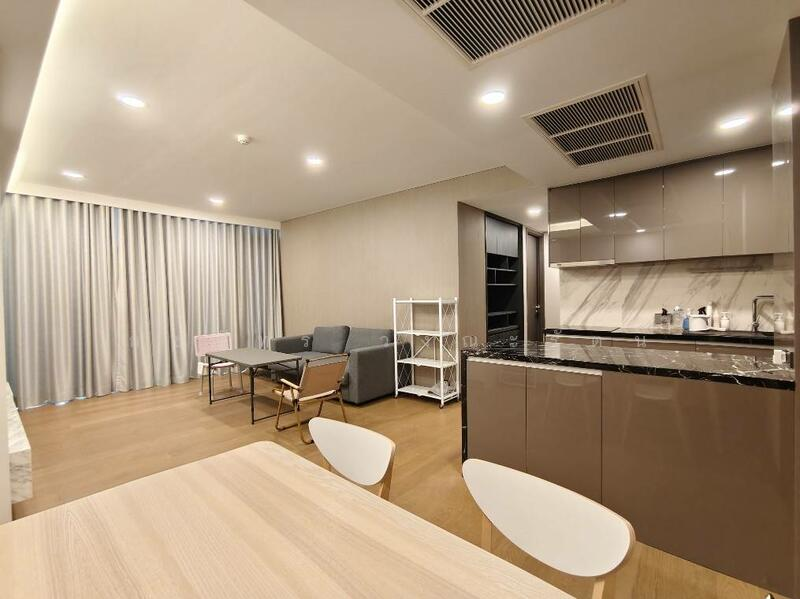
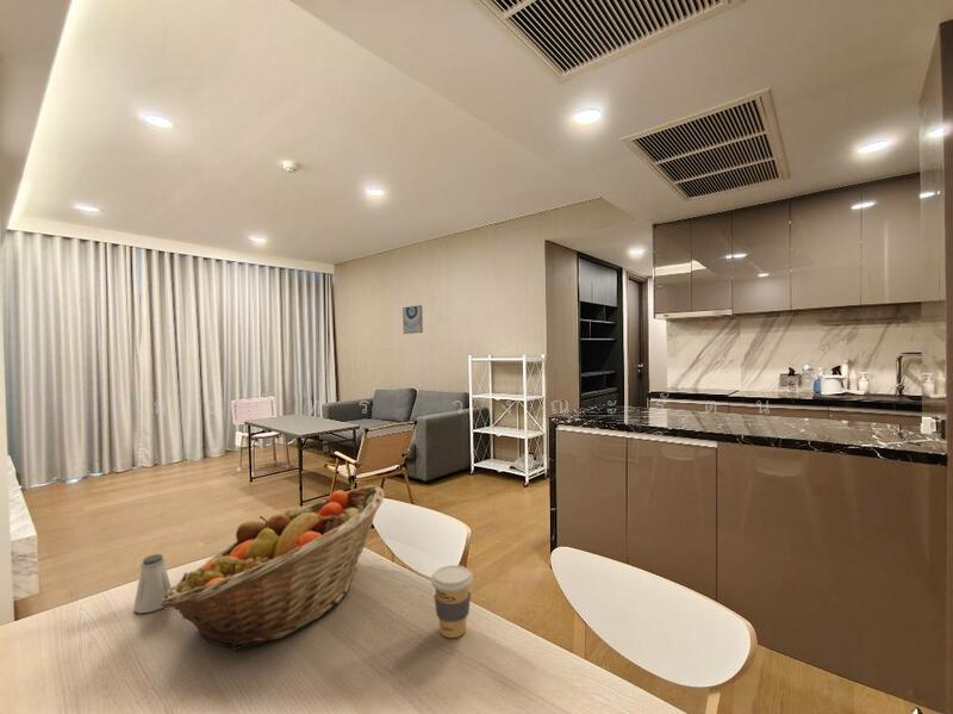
+ fruit basket [161,484,386,652]
+ coffee cup [430,564,474,639]
+ wall art [401,304,424,335]
+ saltshaker [132,553,173,614]
